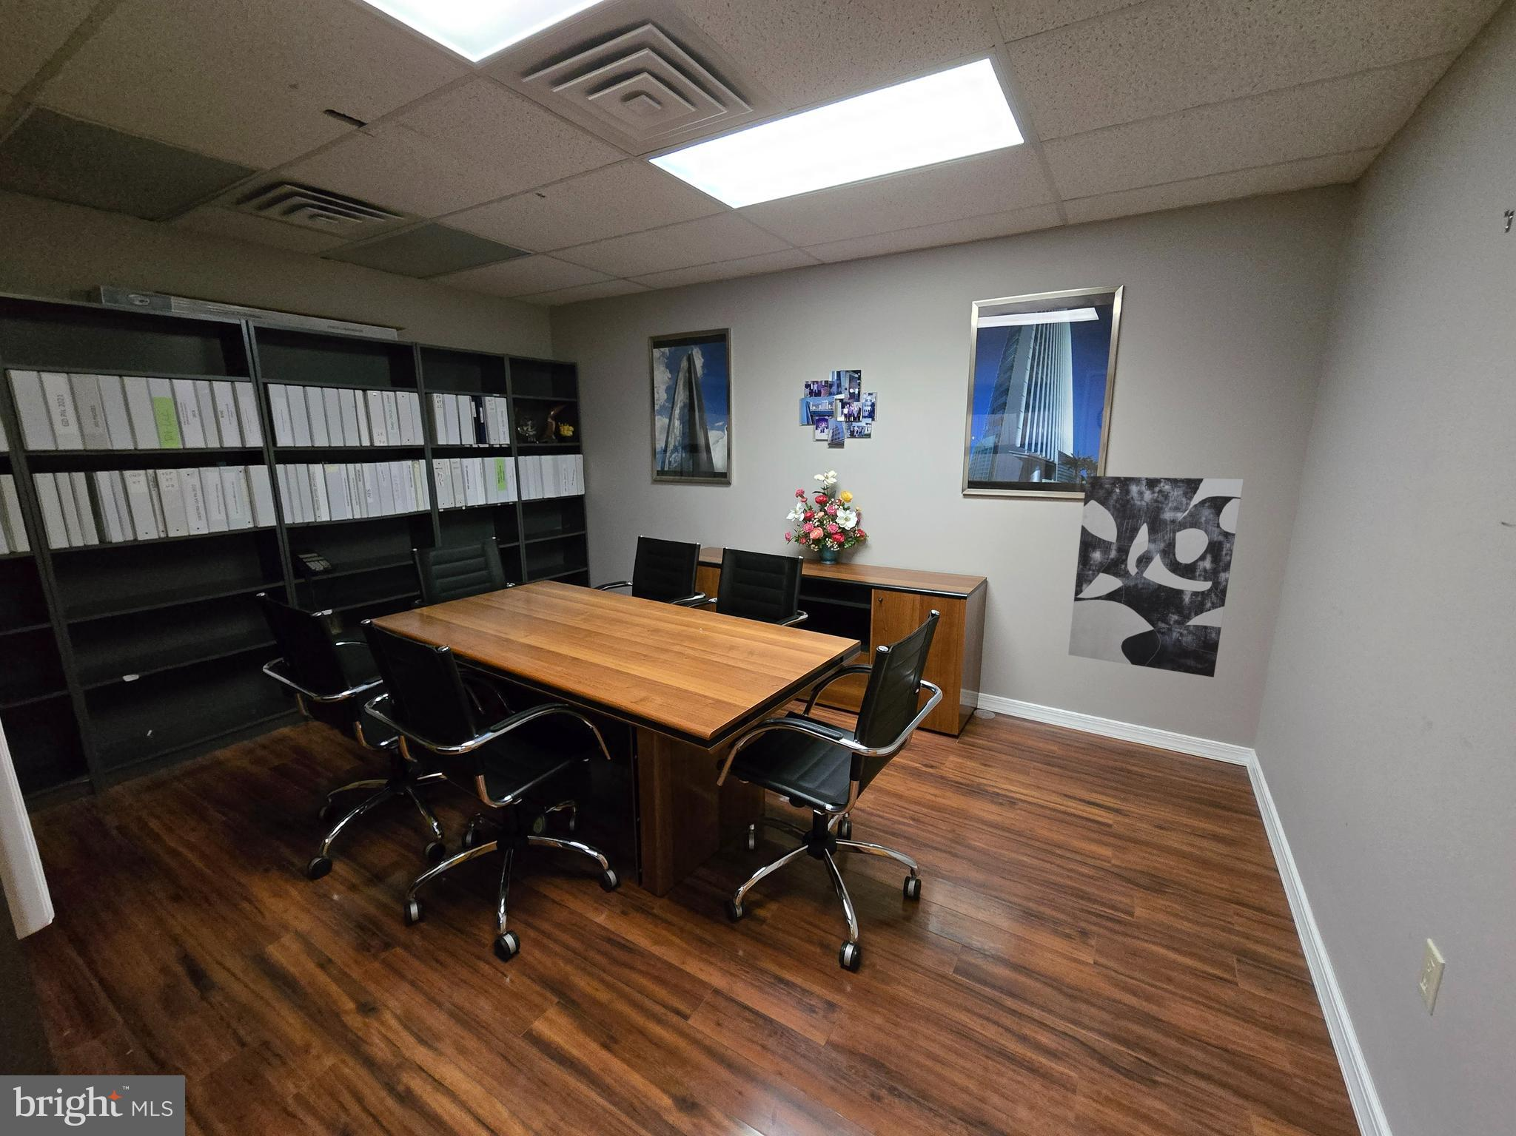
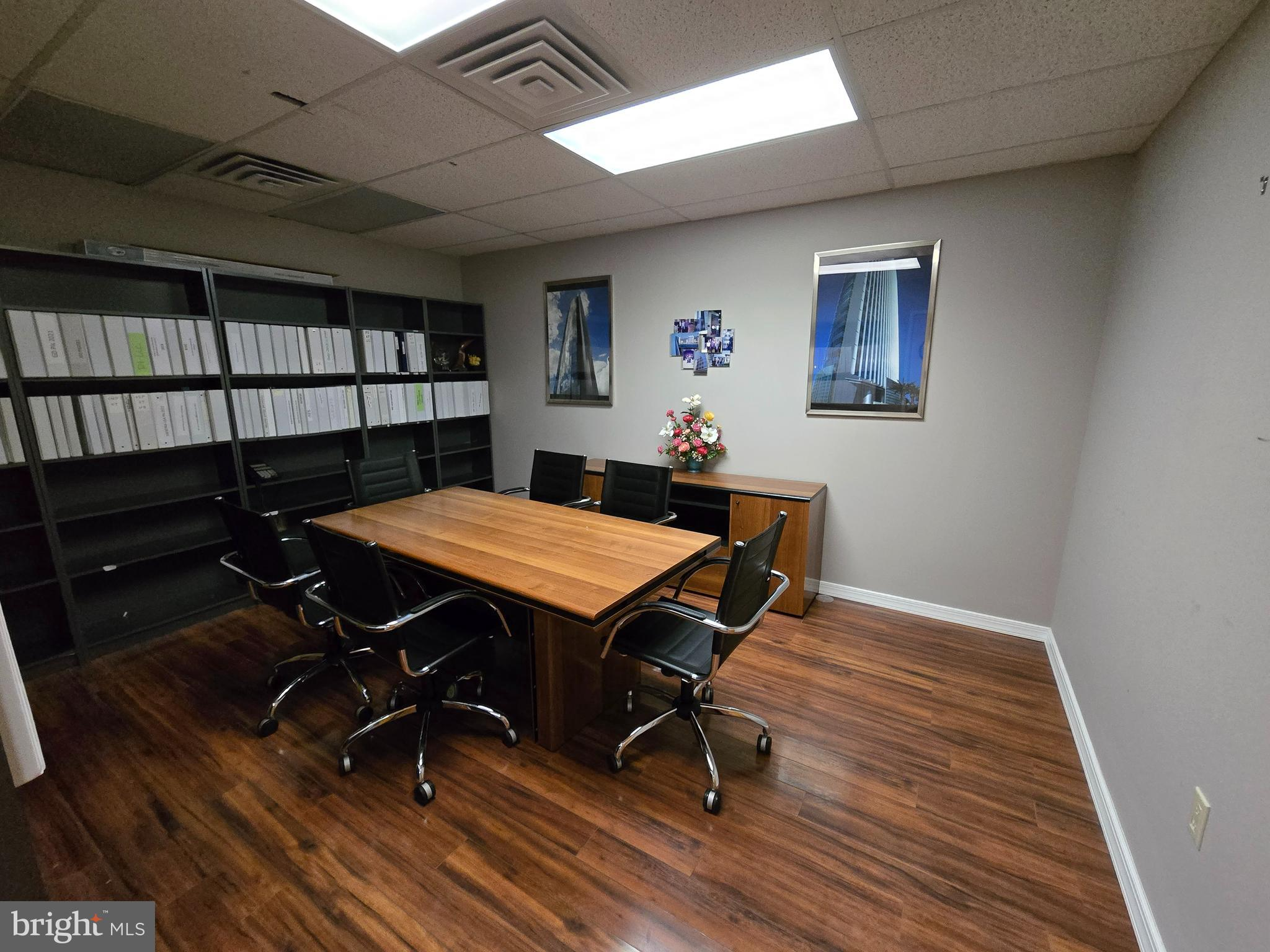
- wall art [1067,476,1244,678]
